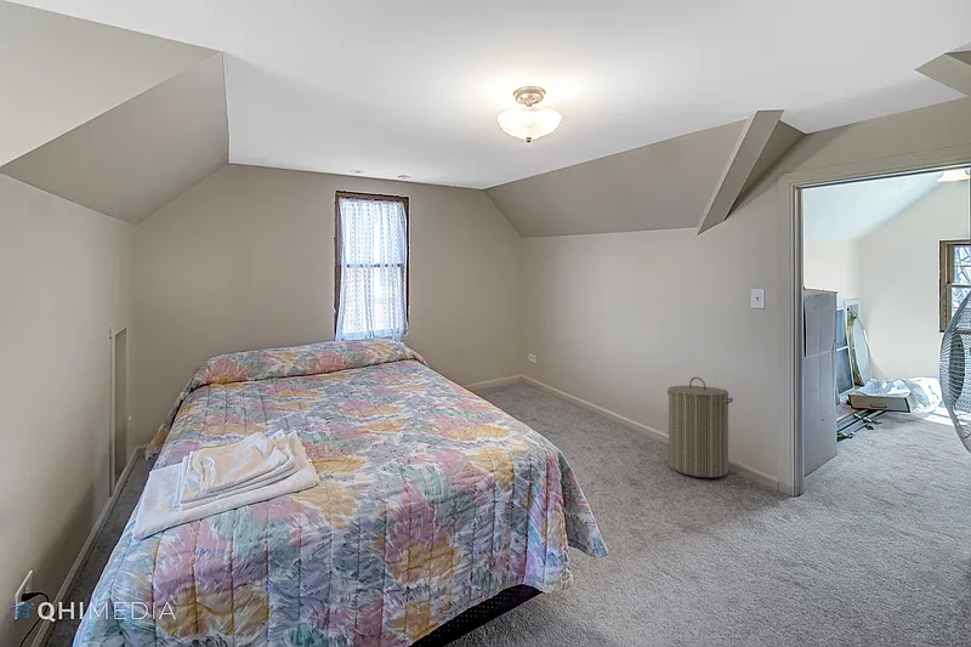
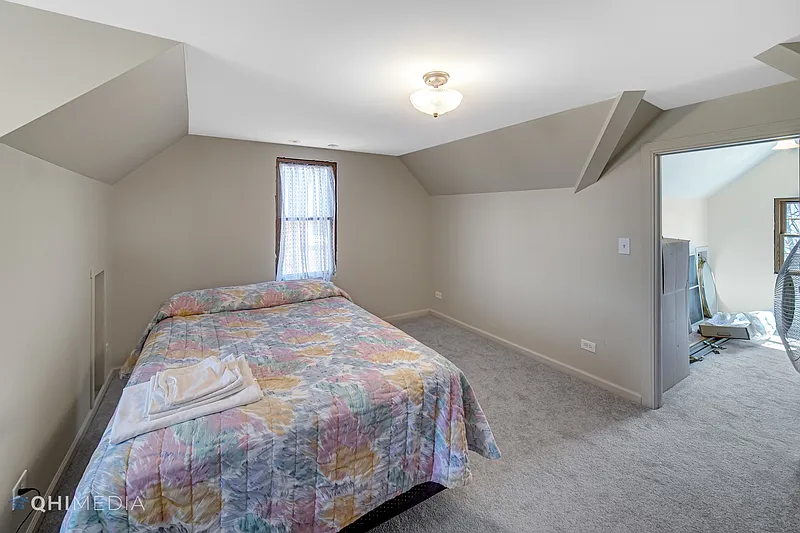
- laundry hamper [666,376,734,478]
